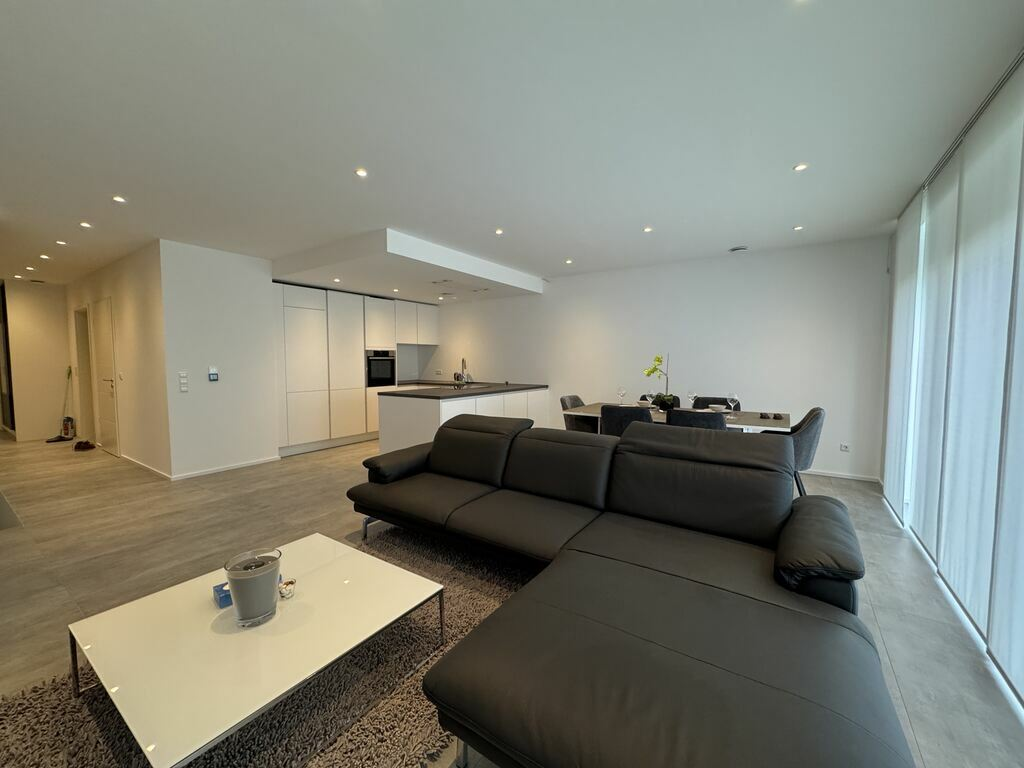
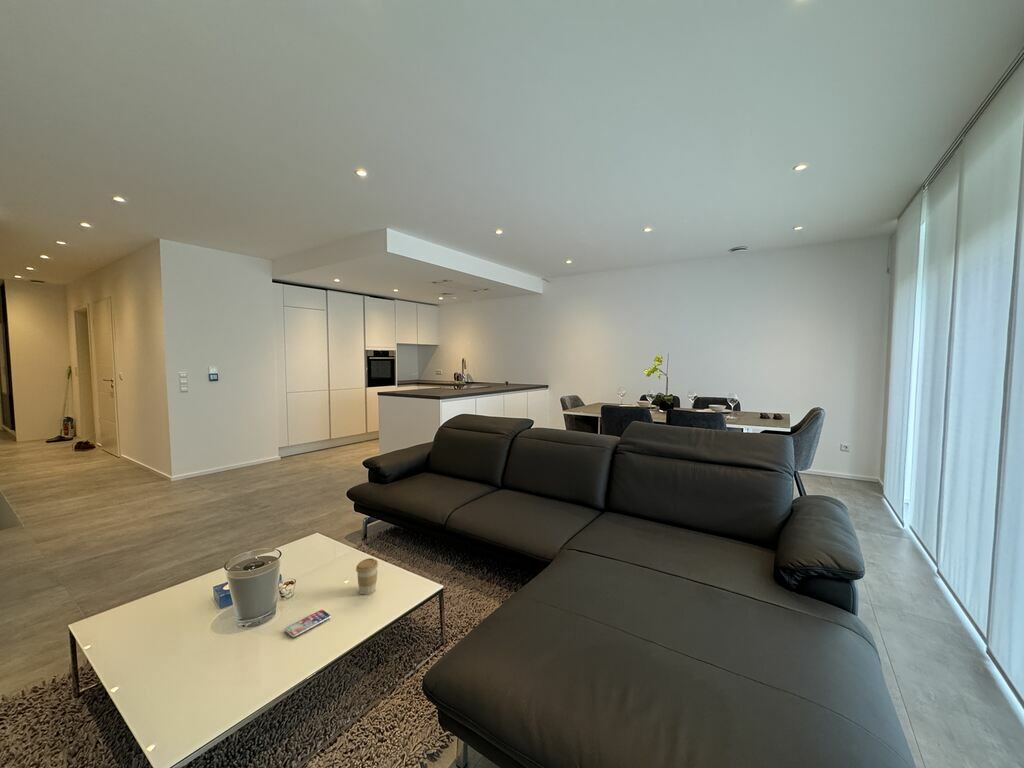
+ coffee cup [355,557,379,595]
+ smartphone [284,609,332,638]
